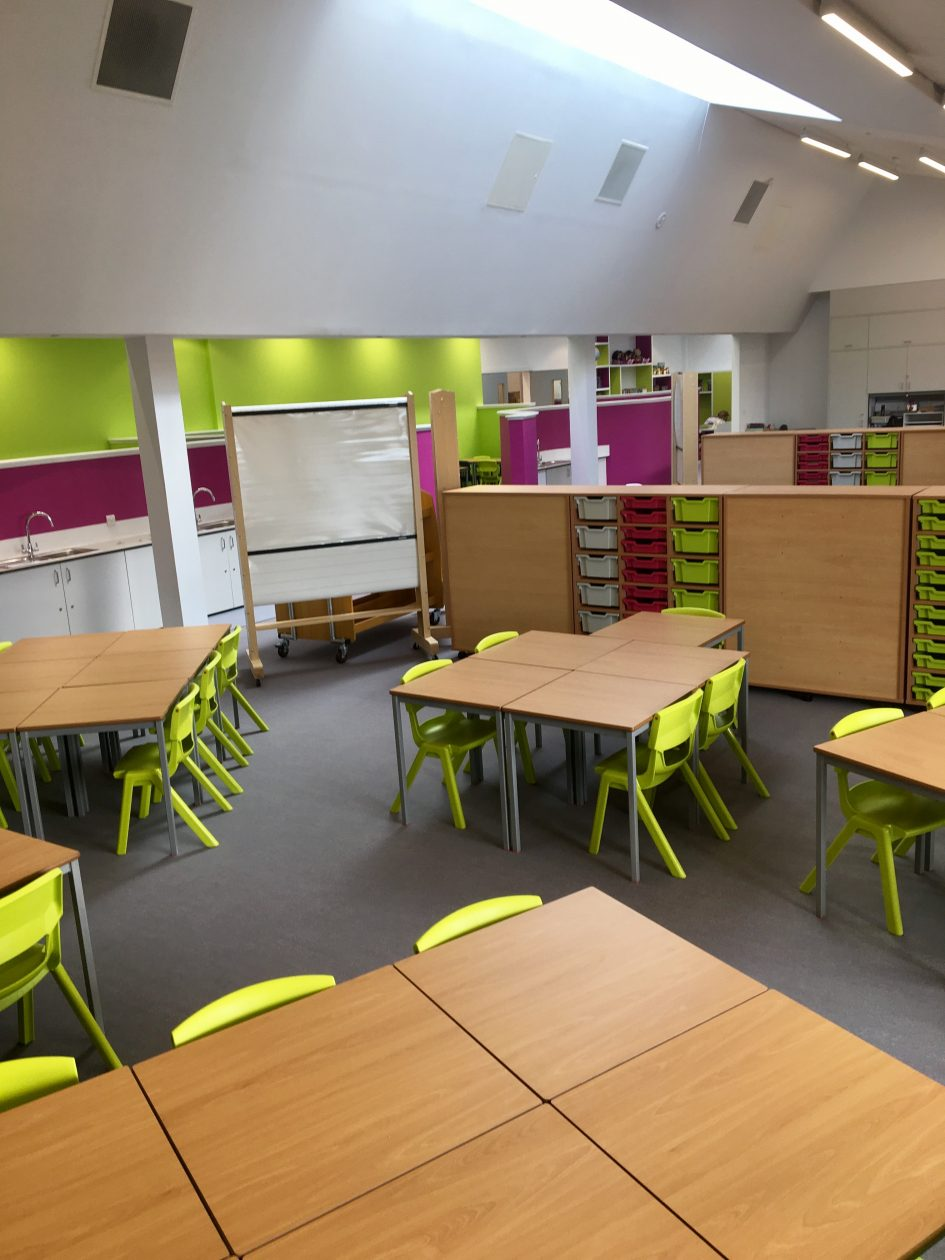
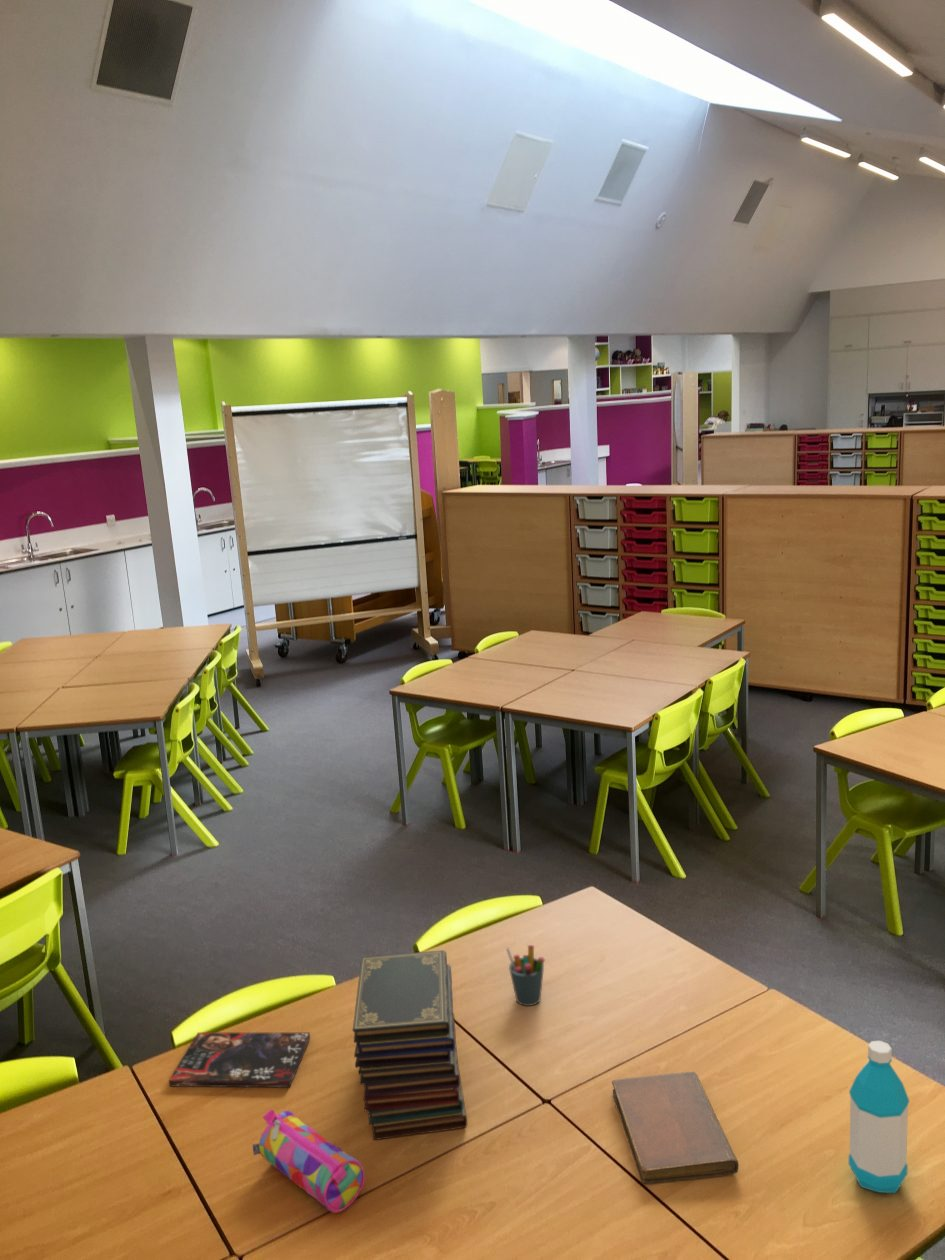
+ pen holder [505,944,546,1007]
+ water bottle [848,1040,910,1194]
+ book stack [352,949,468,1141]
+ notebook [611,1071,740,1185]
+ book [168,1032,311,1088]
+ pencil case [252,1108,366,1214]
